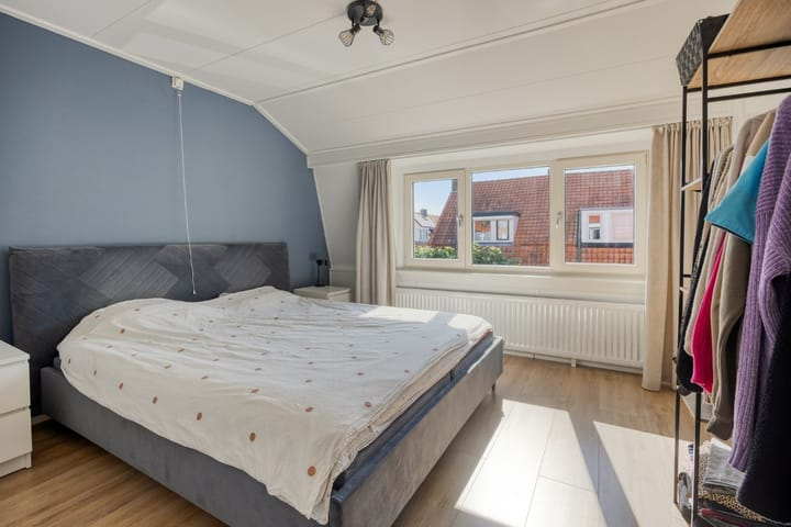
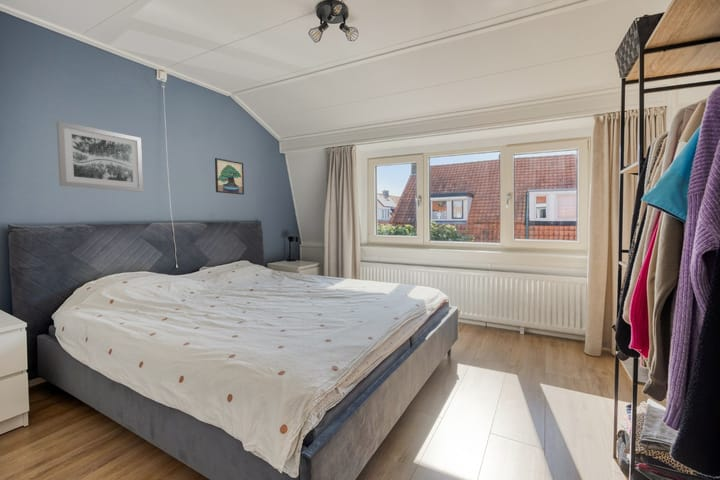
+ wall art [55,120,144,193]
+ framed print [214,157,245,196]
